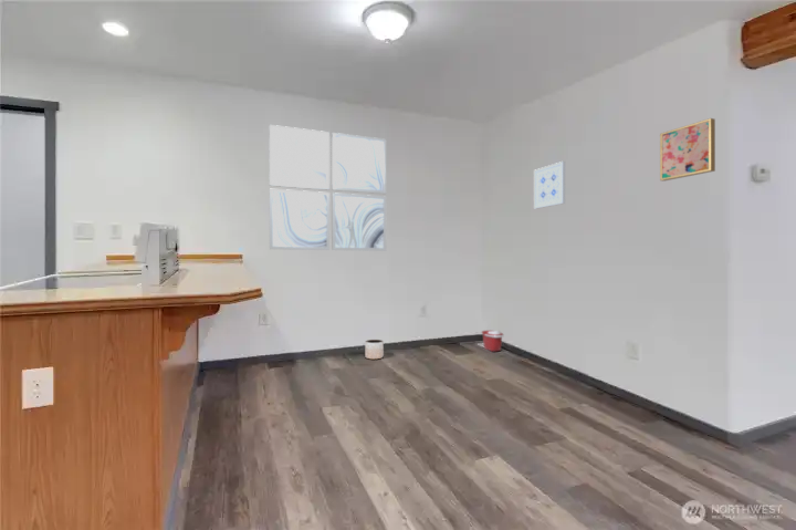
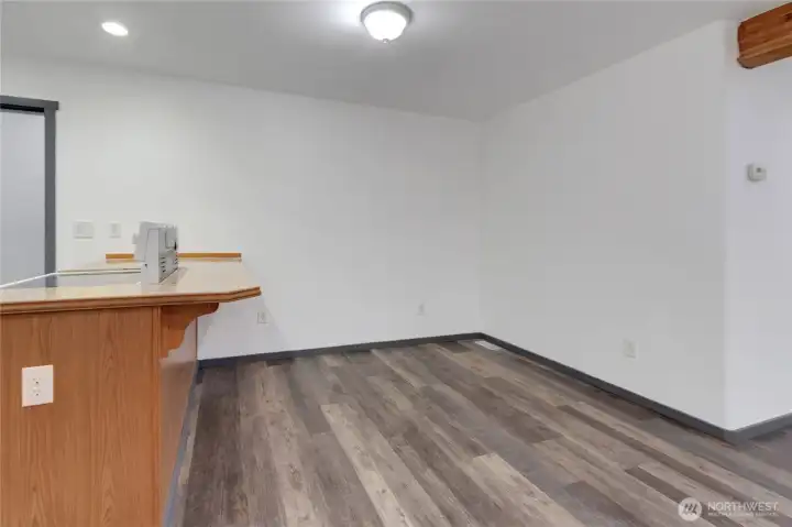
- wall art [533,160,566,209]
- wall art [269,124,387,252]
- bucket [481,330,505,353]
- wall art [659,117,716,183]
- planter [364,339,385,361]
